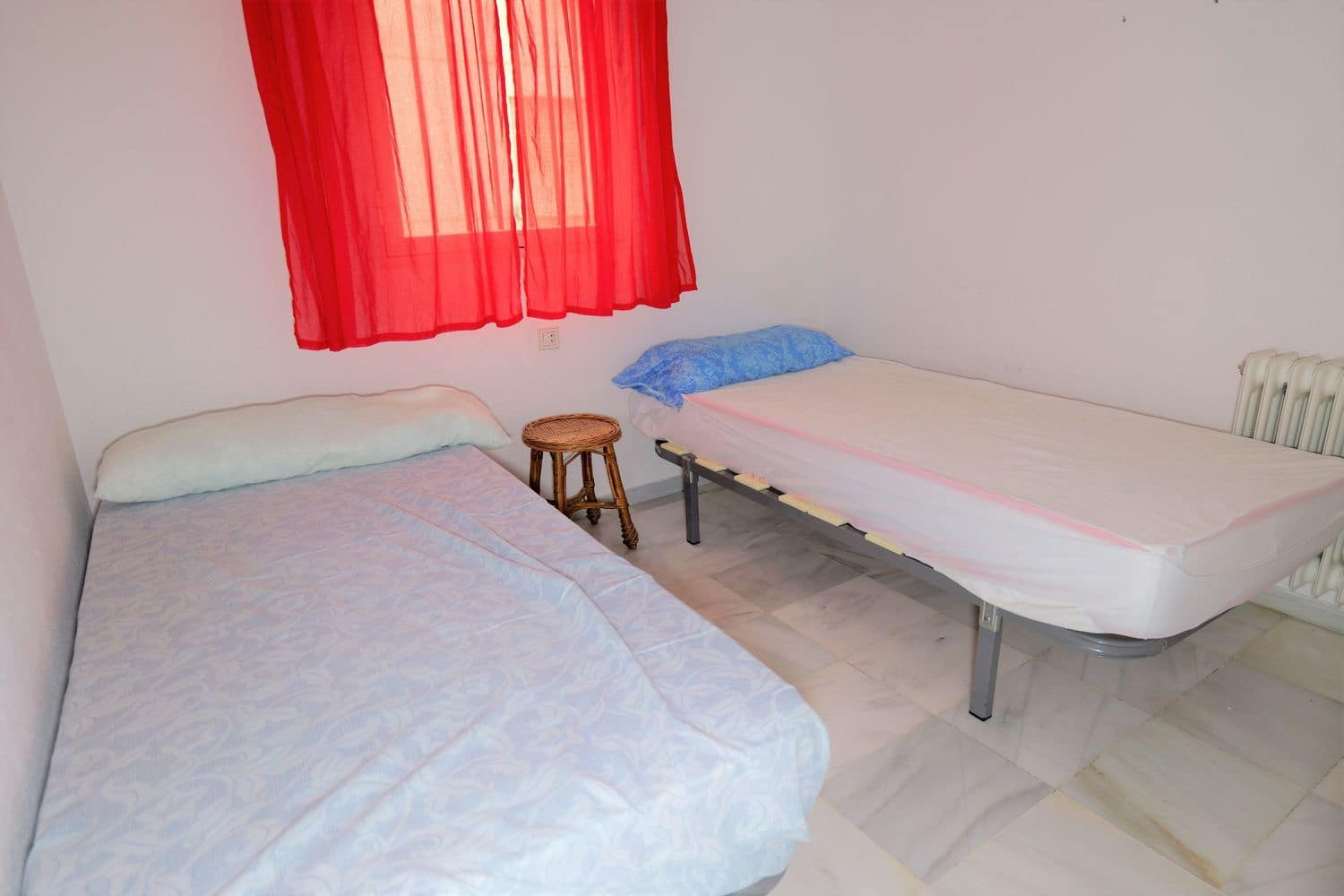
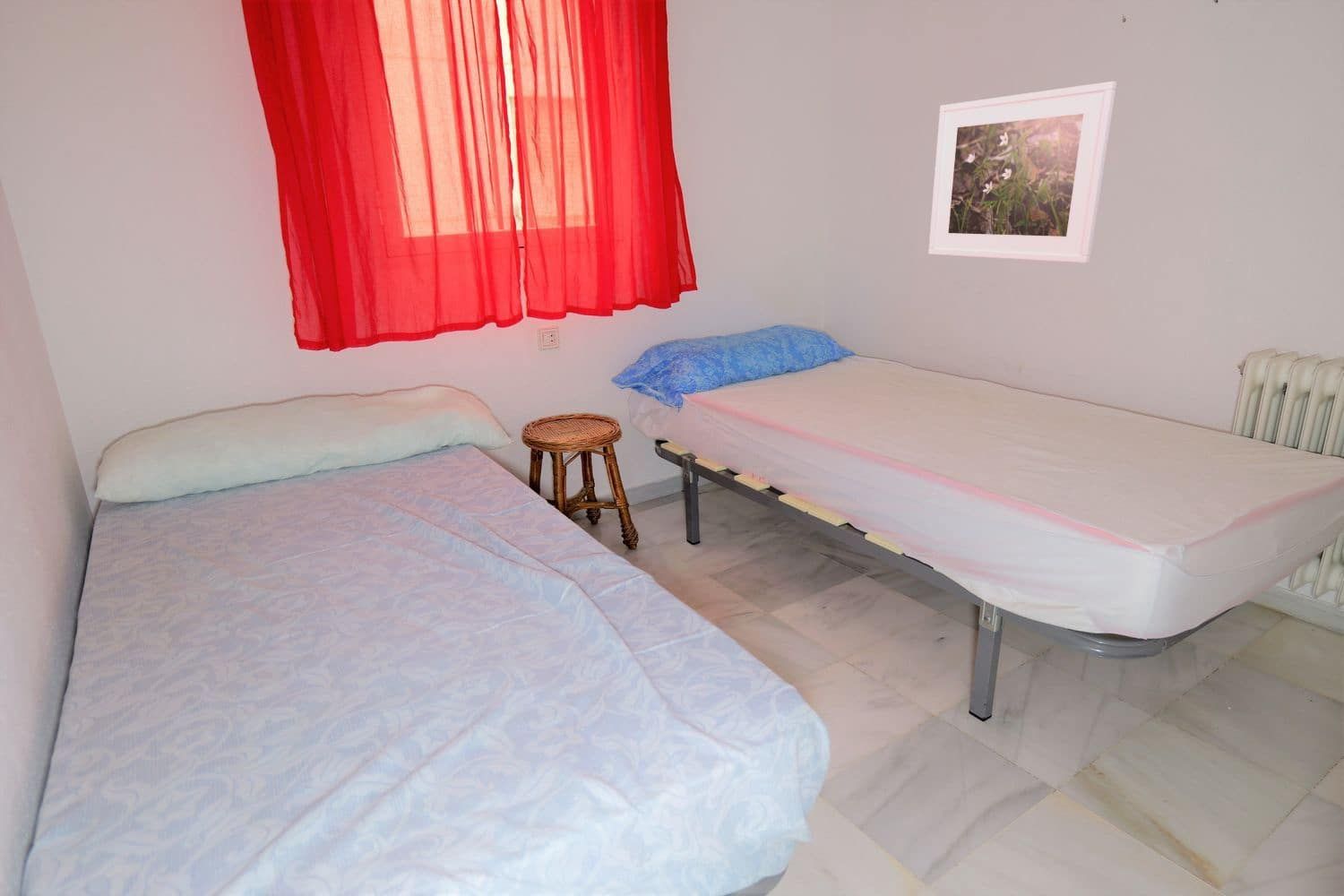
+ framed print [927,81,1117,264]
